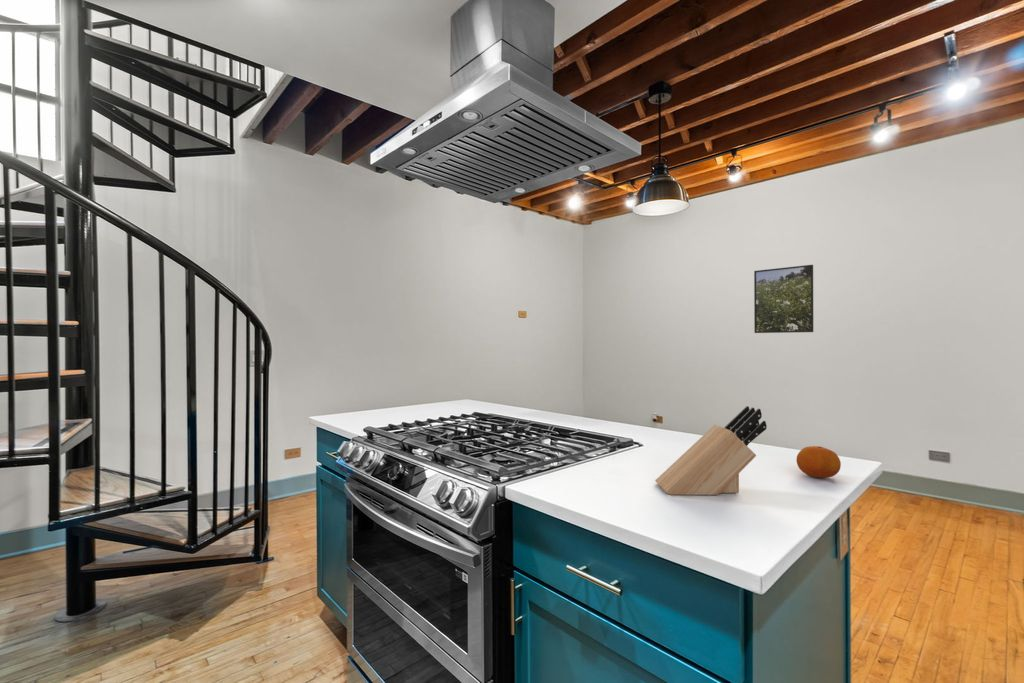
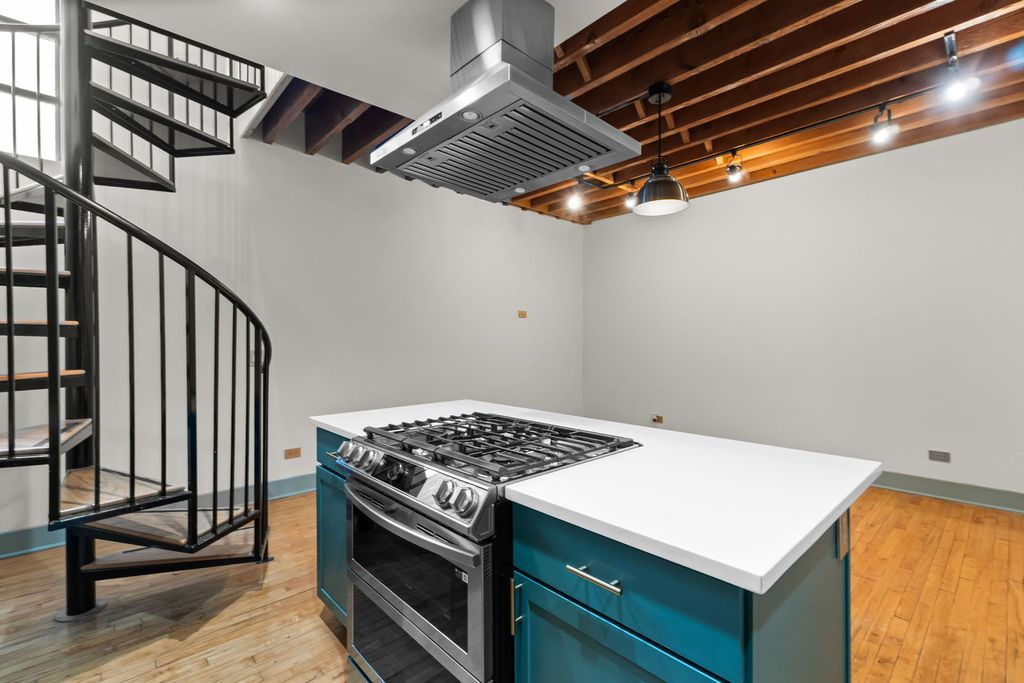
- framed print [753,264,814,334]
- knife block [654,405,768,496]
- fruit [795,445,842,479]
